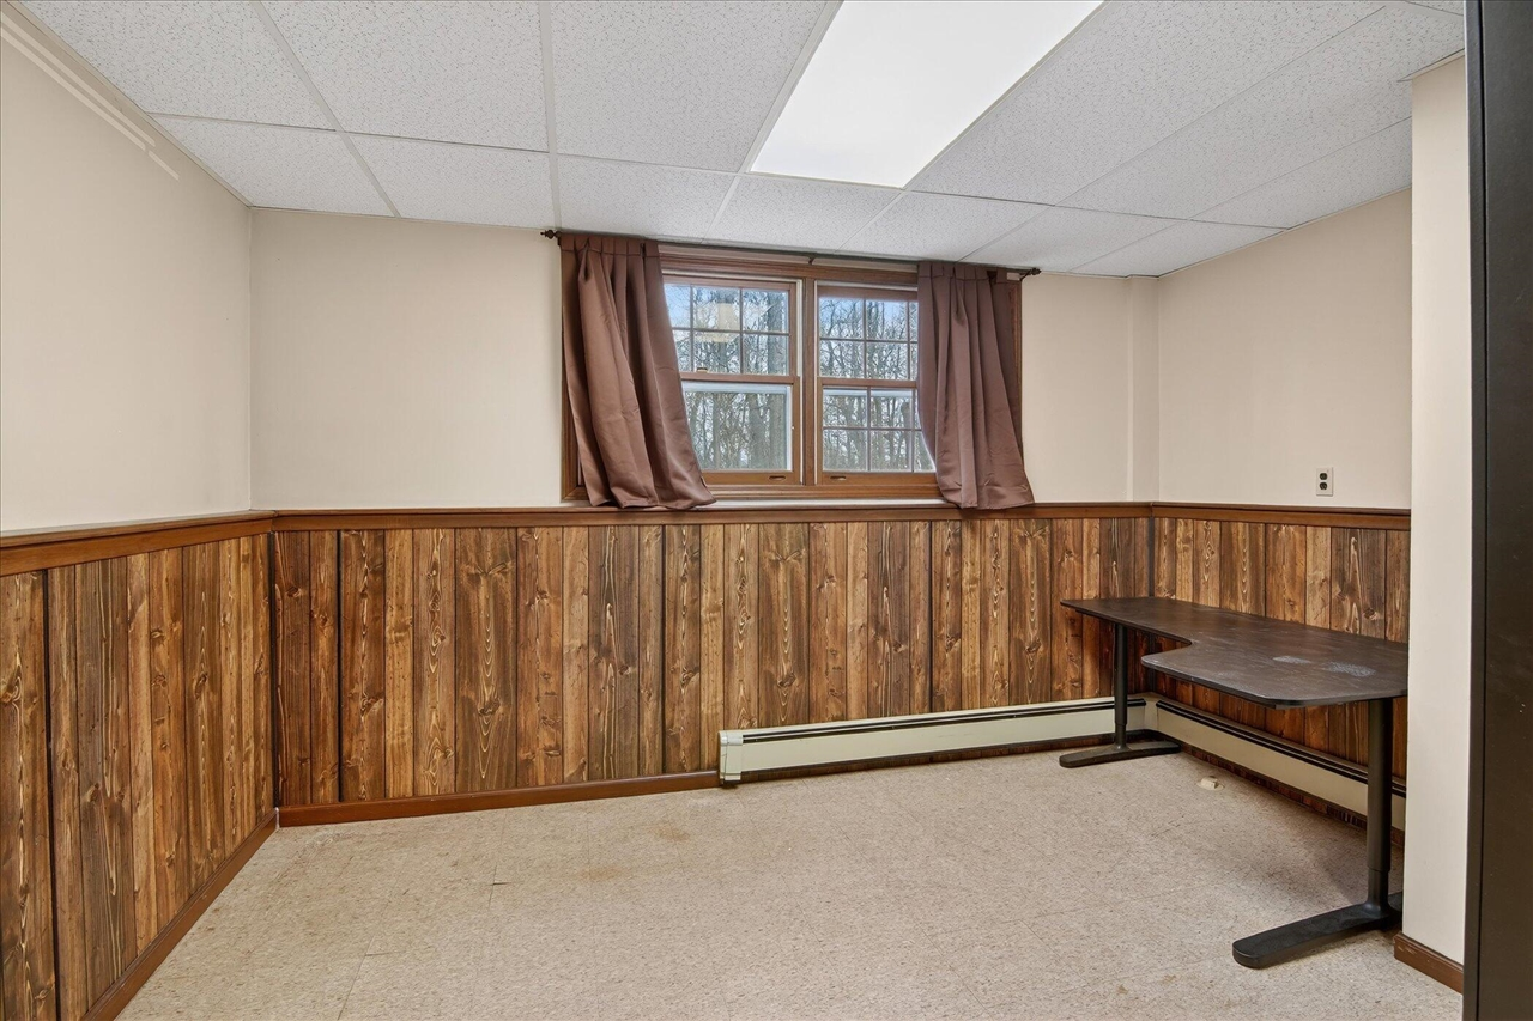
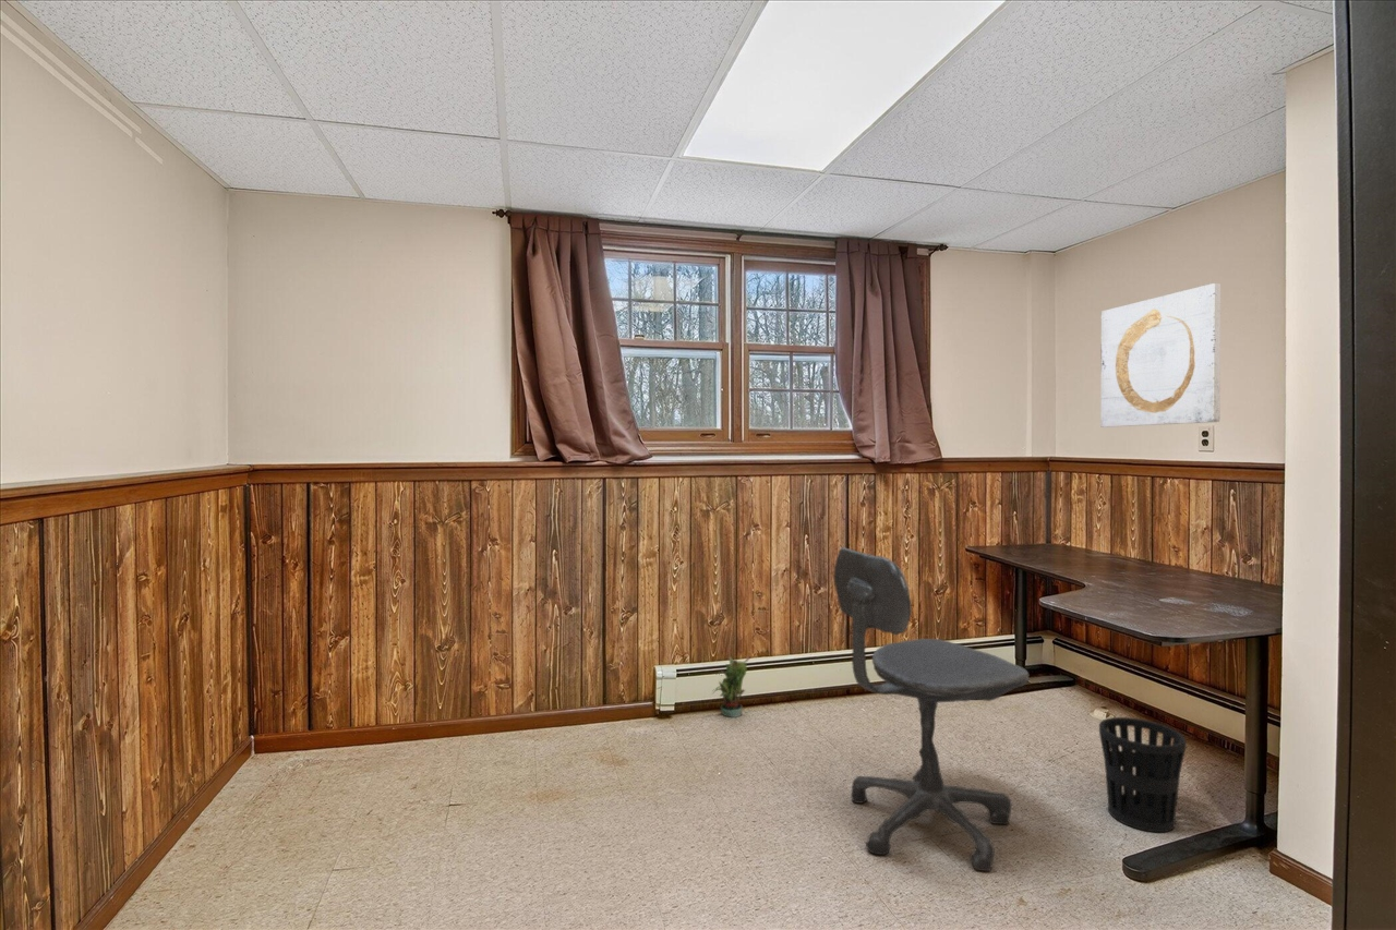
+ office chair [832,546,1030,872]
+ potted plant [710,655,750,718]
+ wastebasket [1098,716,1187,834]
+ wall art [1099,282,1222,428]
